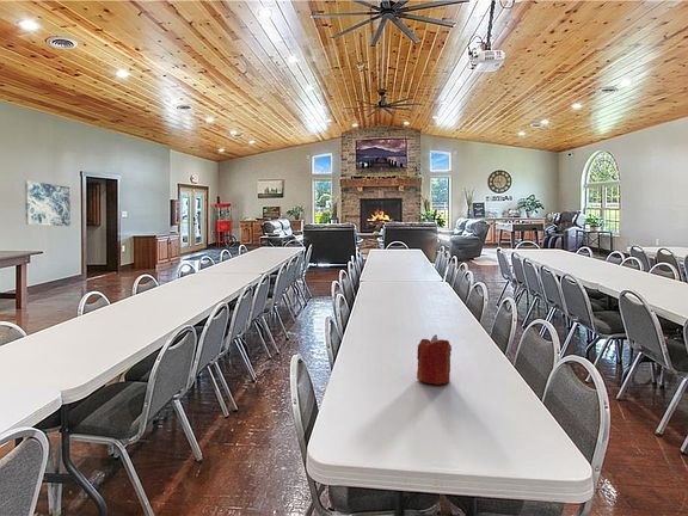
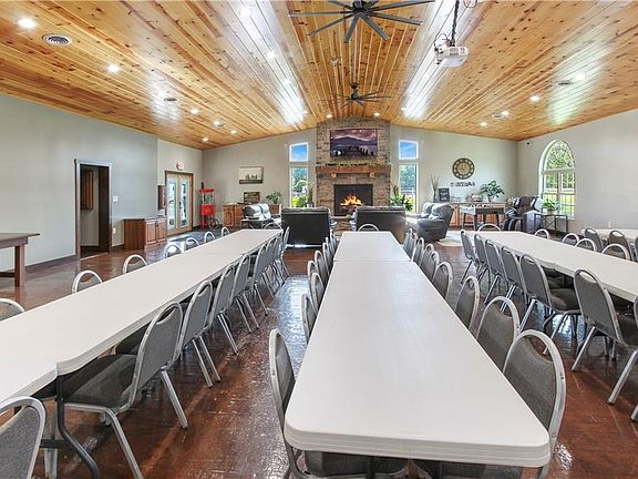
- wall art [24,179,72,227]
- candle [416,333,453,386]
